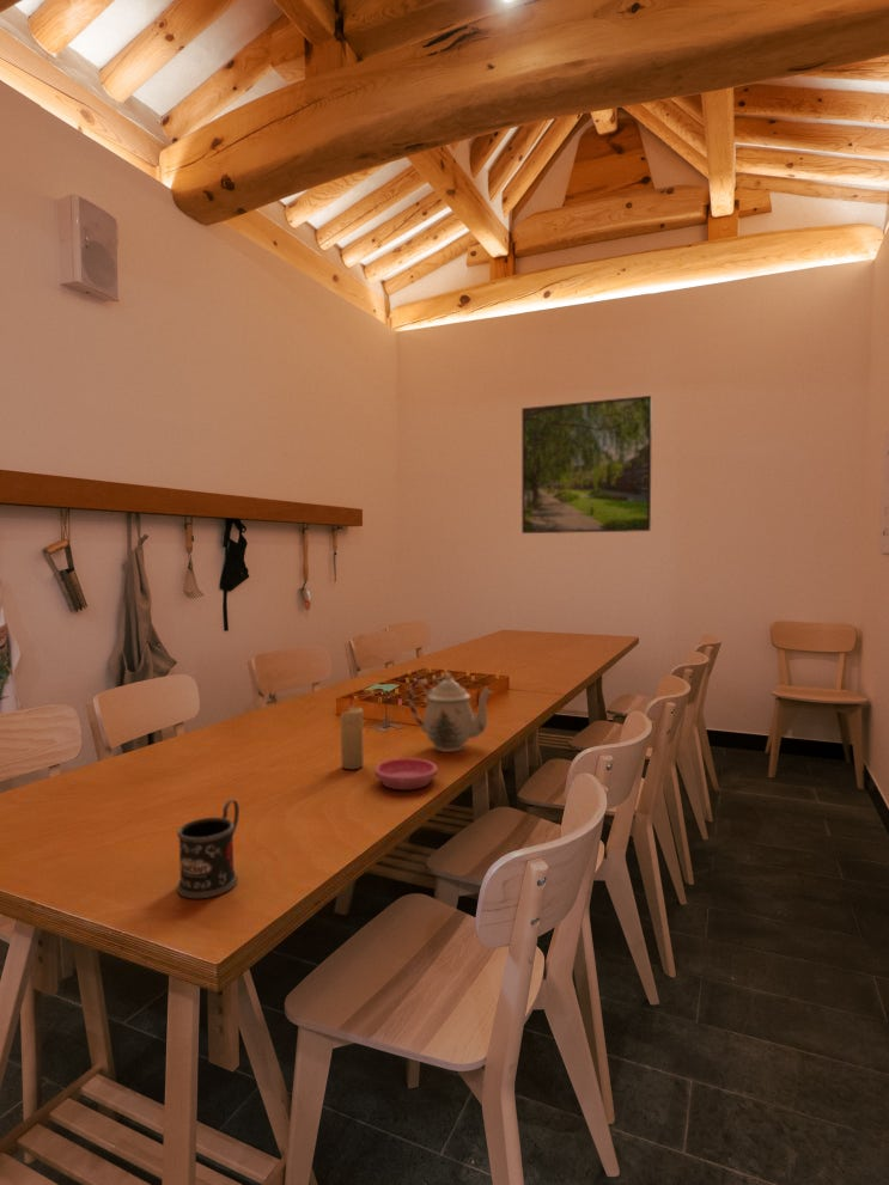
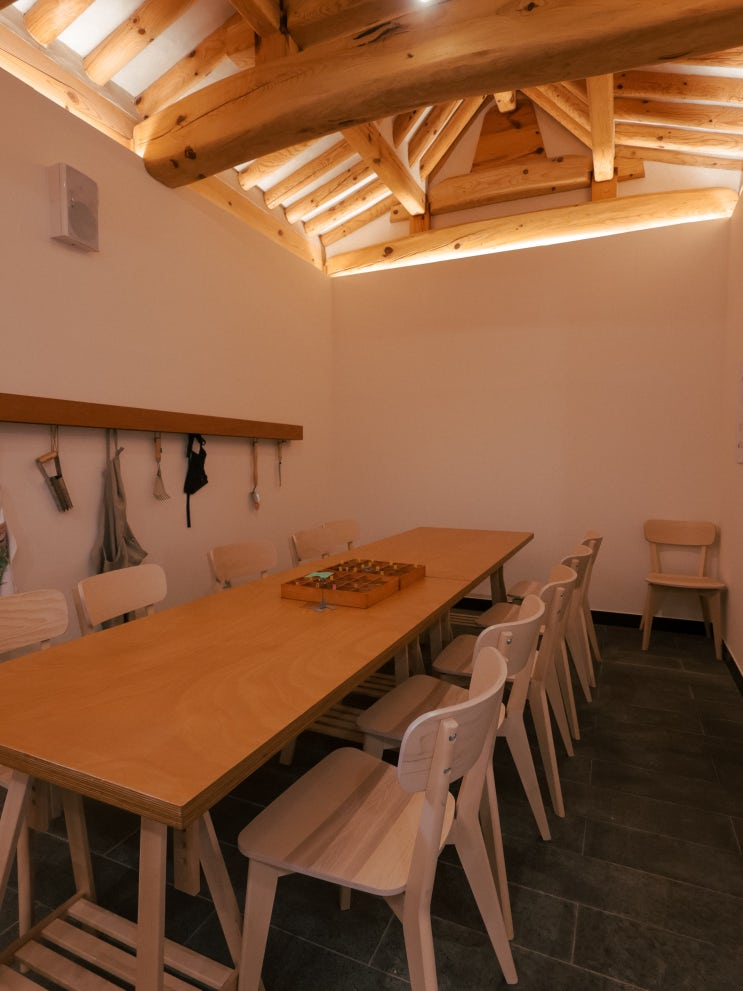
- teapot [407,671,494,753]
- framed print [520,395,653,535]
- saucer [373,757,438,790]
- candle [340,698,365,770]
- mug [176,799,240,899]
